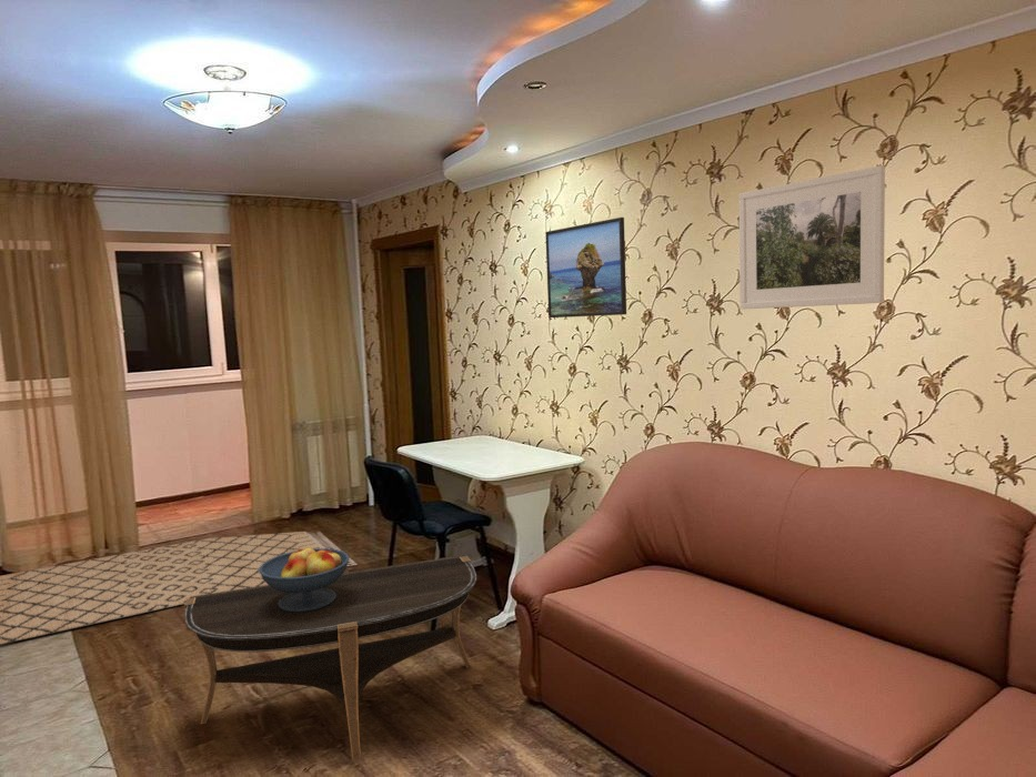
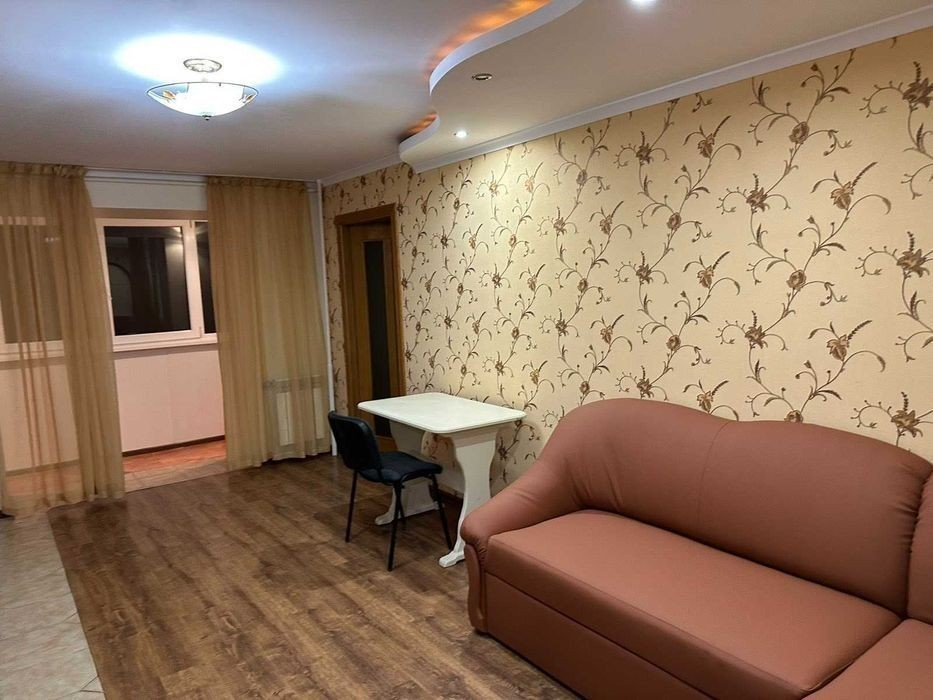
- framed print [544,216,627,319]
- coffee table [183,554,477,761]
- fruit bowl [259,547,351,612]
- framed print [738,164,886,310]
- rug [0,531,358,645]
